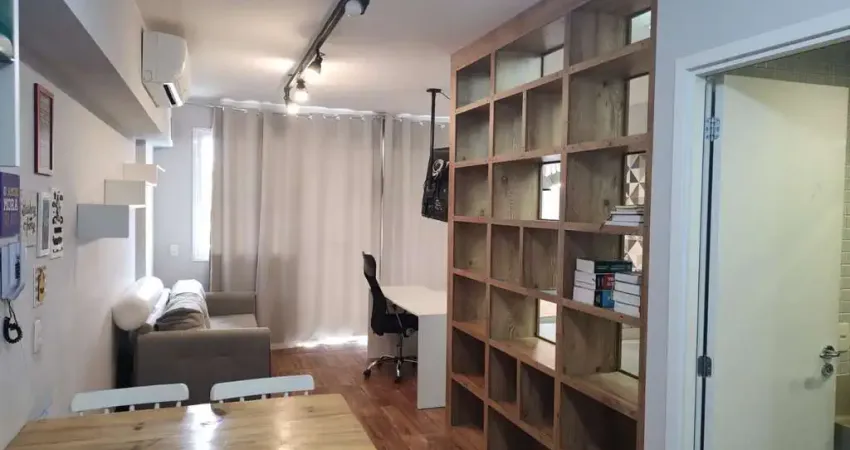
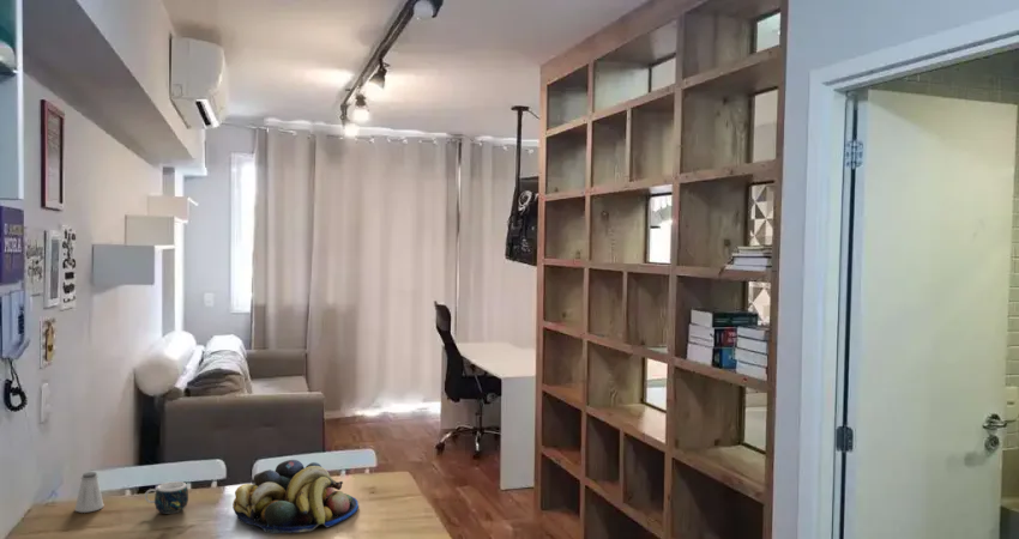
+ saltshaker [73,471,104,514]
+ mug [144,480,189,515]
+ fruit bowl [231,459,360,534]
